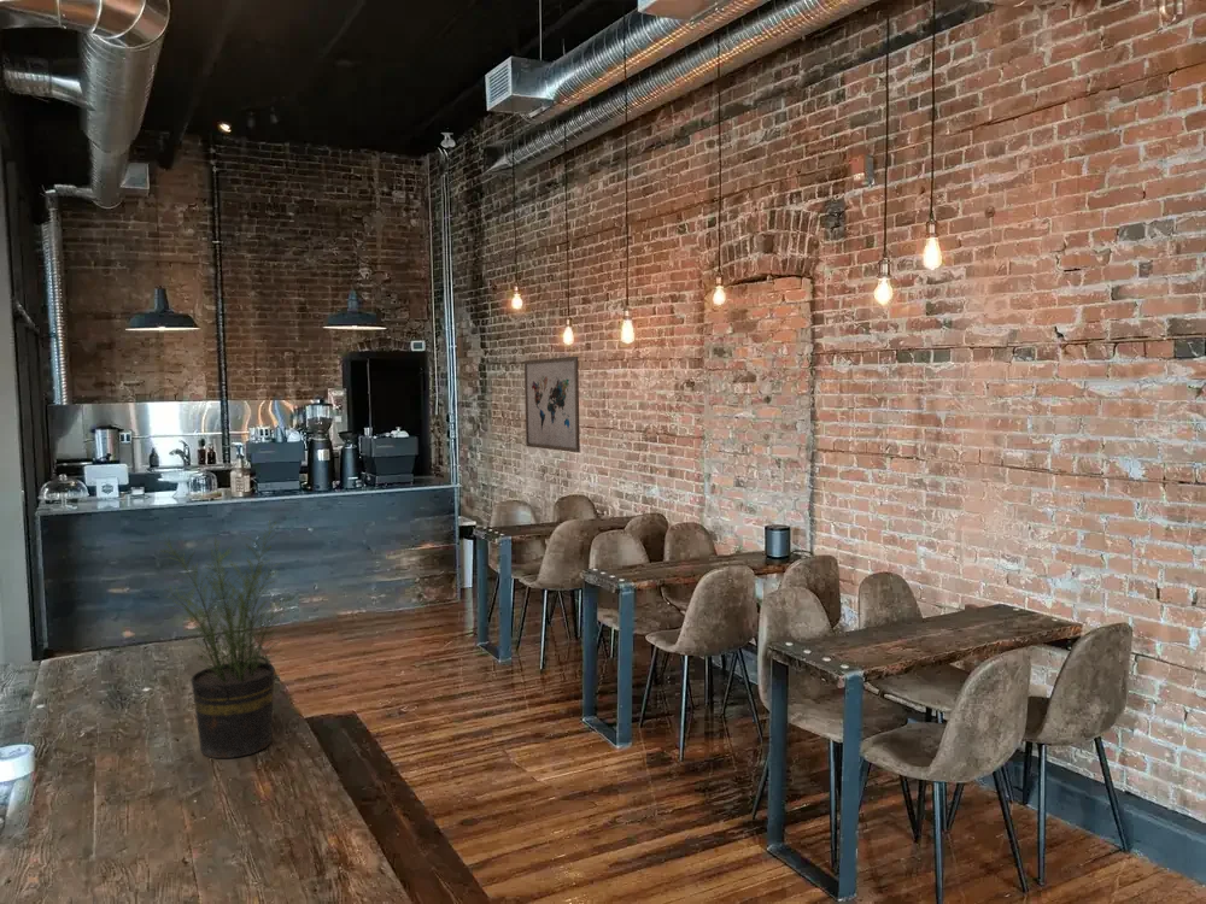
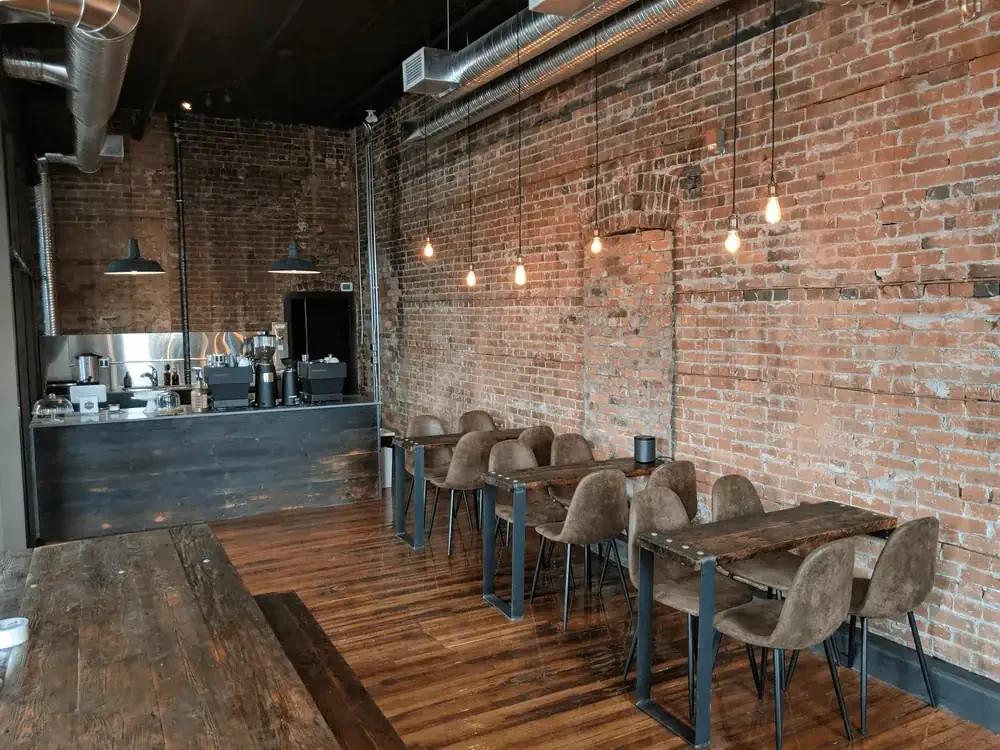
- wall art [523,356,581,453]
- potted plant [151,519,298,759]
